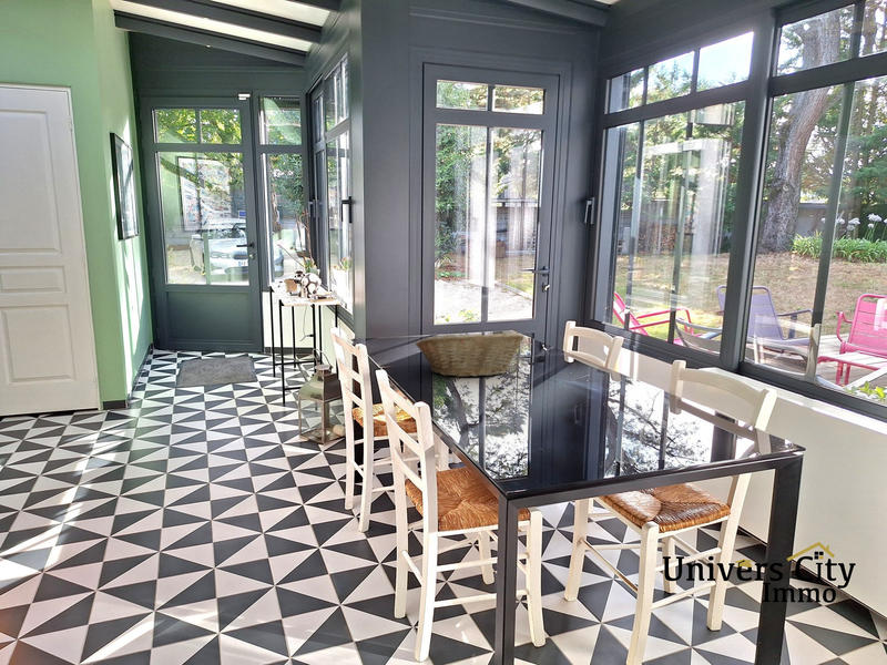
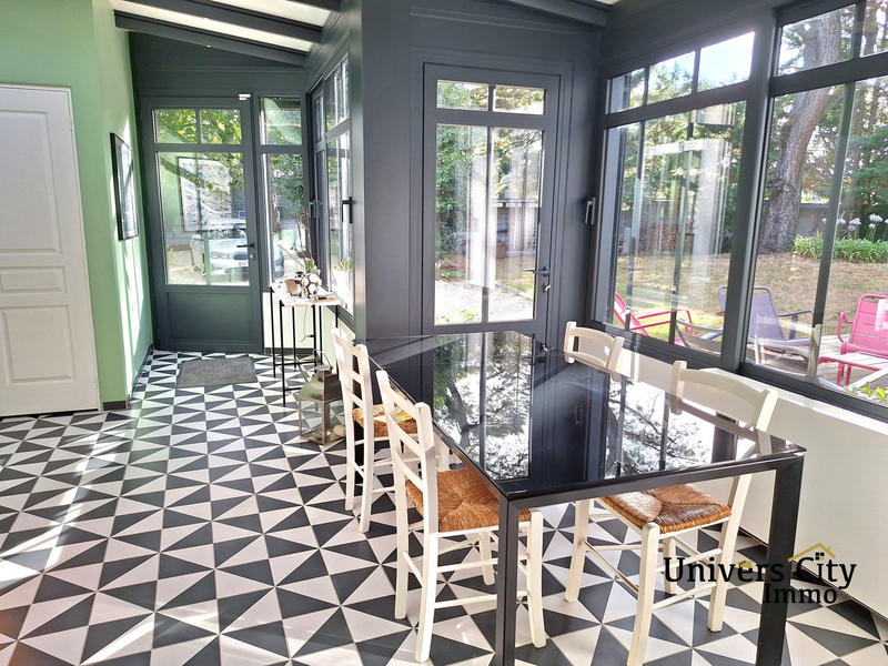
- fruit basket [415,329,526,378]
